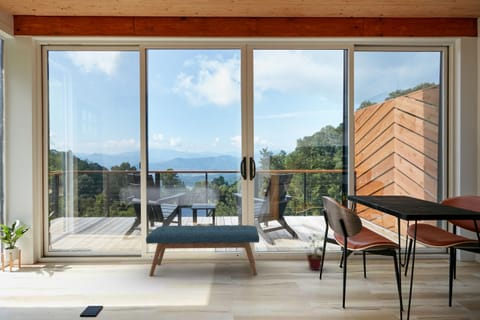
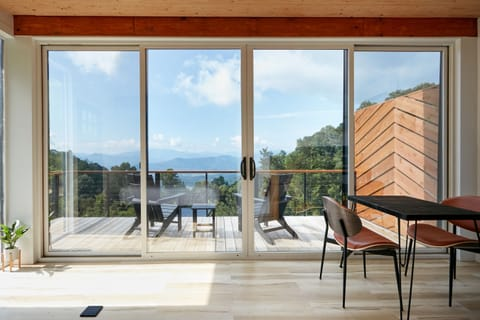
- potted plant [303,233,327,271]
- bench [145,224,260,277]
